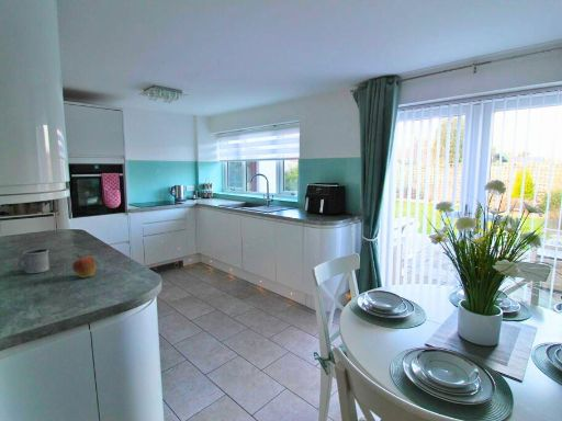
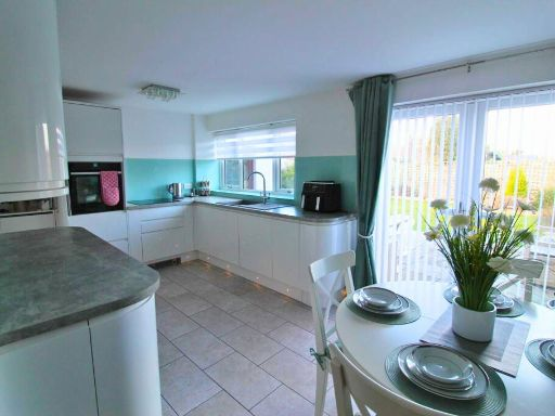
- mug [16,248,50,274]
- apple [71,254,97,278]
